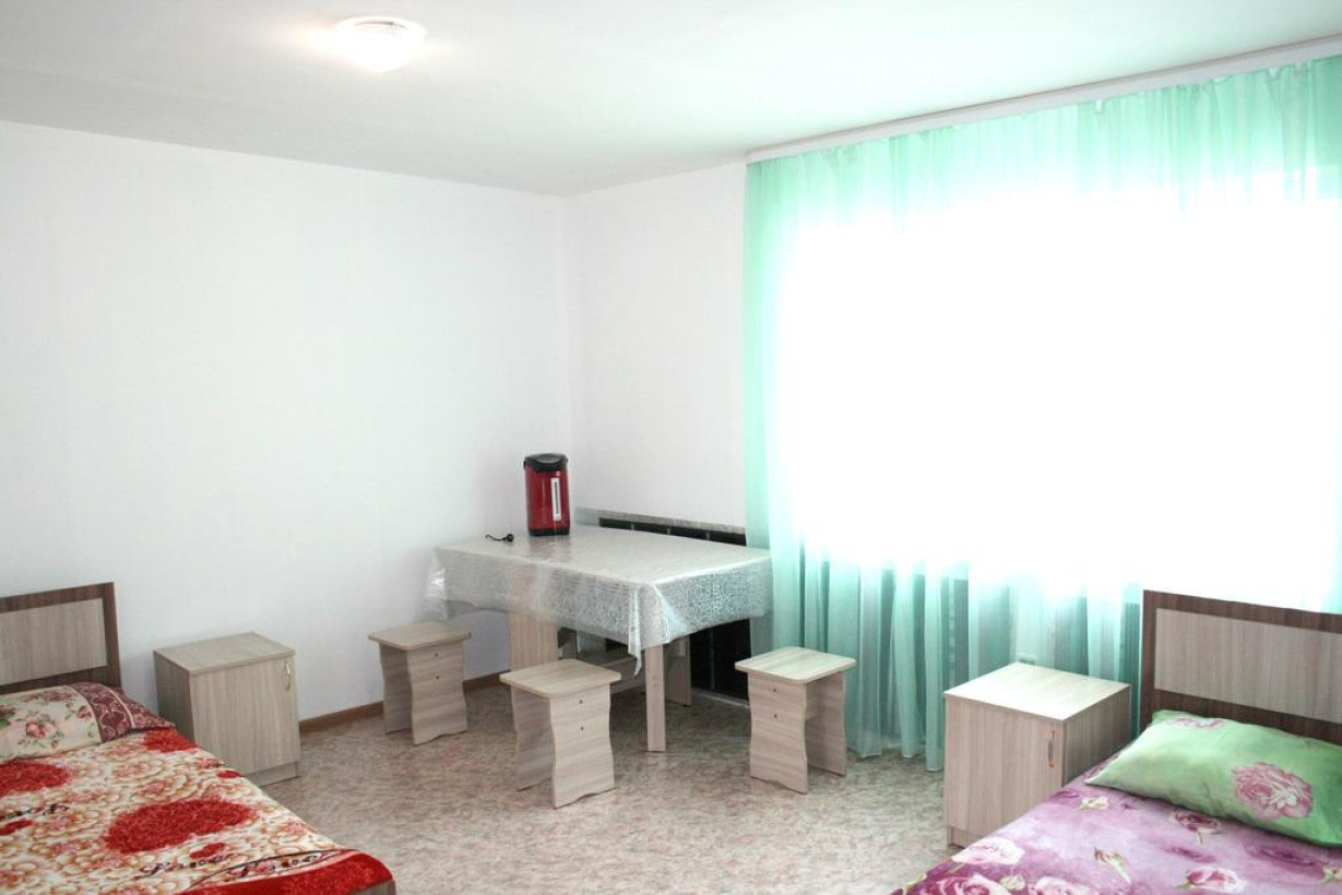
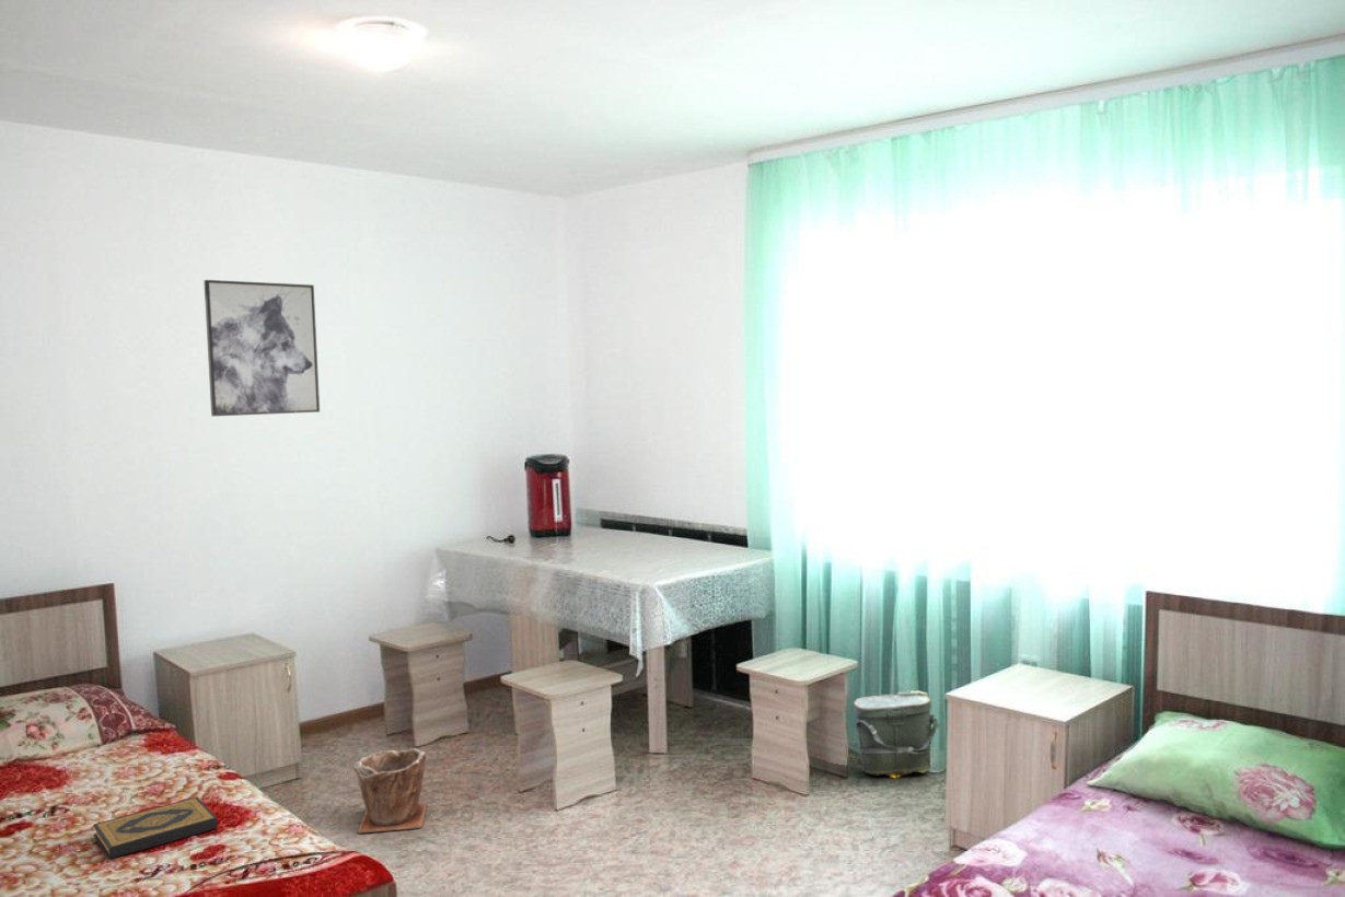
+ hardback book [92,796,219,860]
+ bag [853,689,940,779]
+ plant pot [352,747,428,835]
+ wall art [202,279,321,417]
